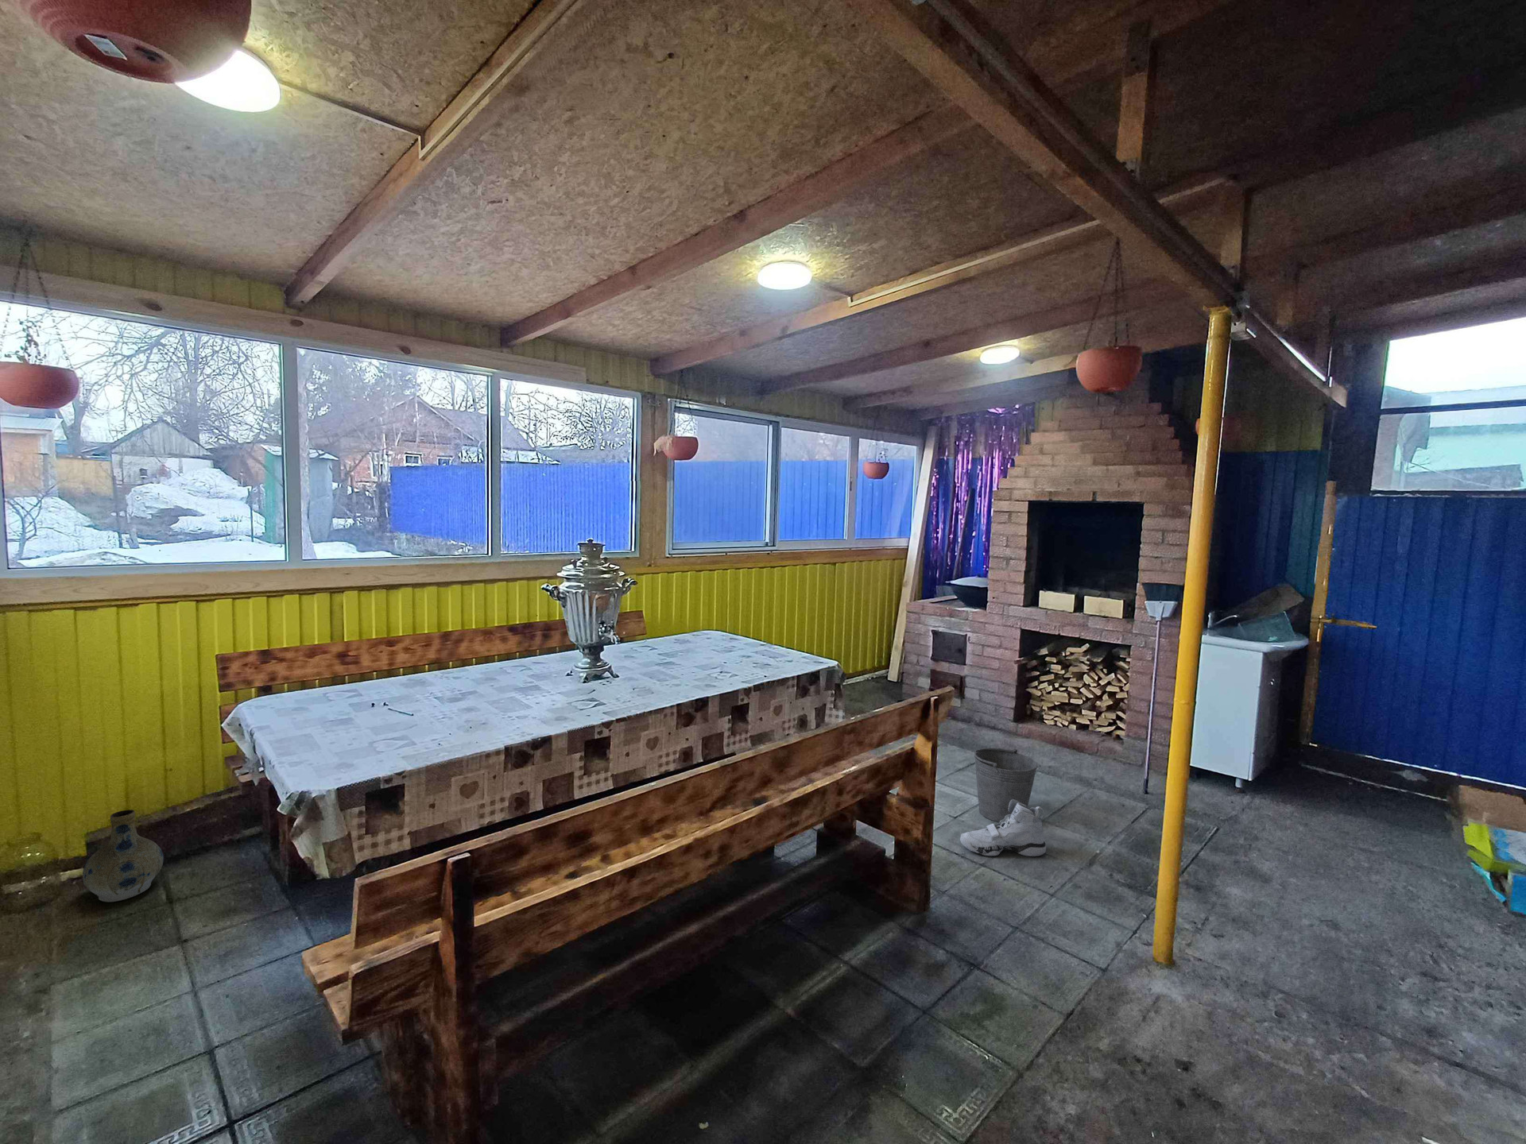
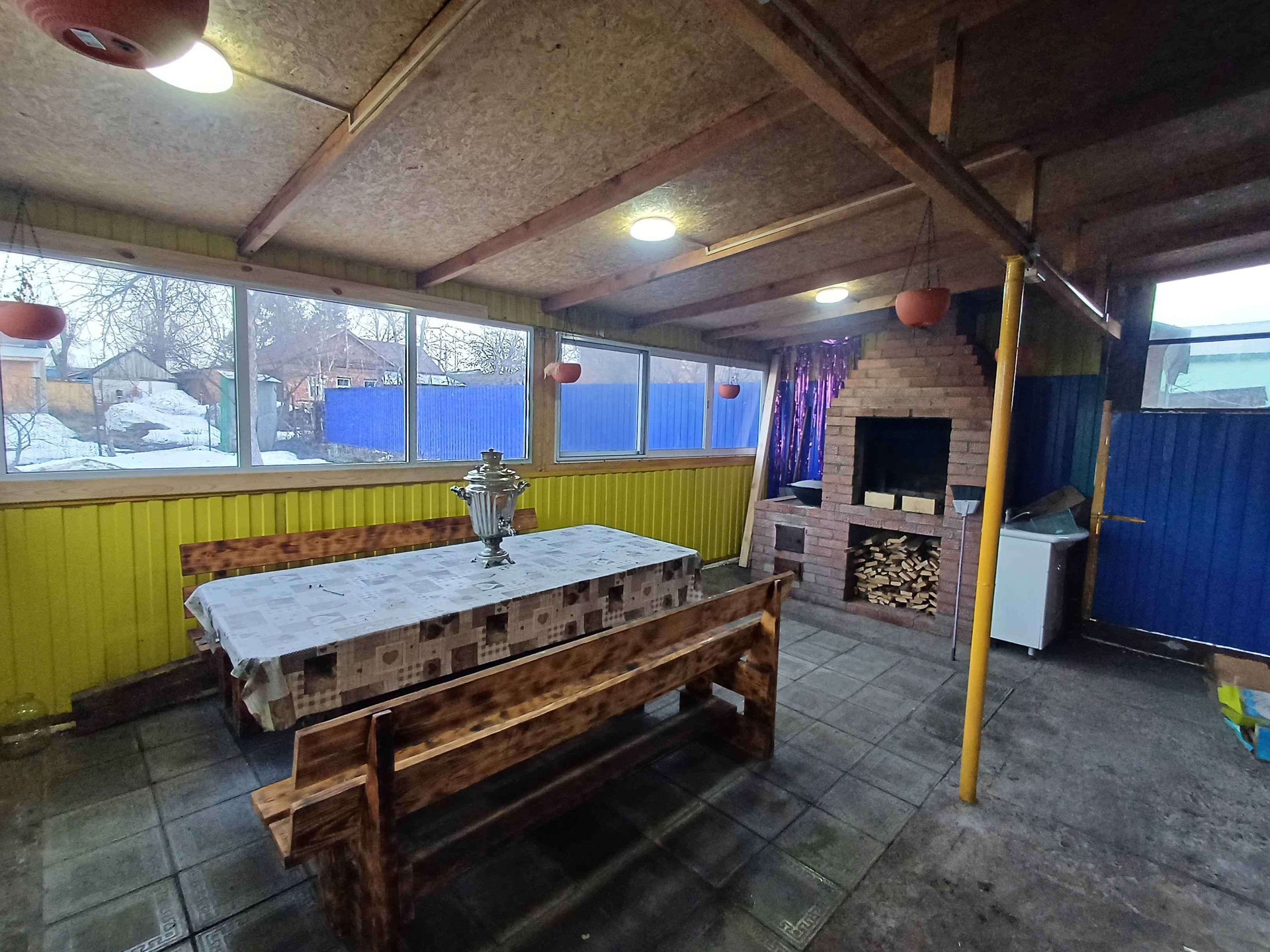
- ceramic jug [82,809,165,902]
- sneaker [959,799,1047,857]
- bucket [973,746,1038,822]
